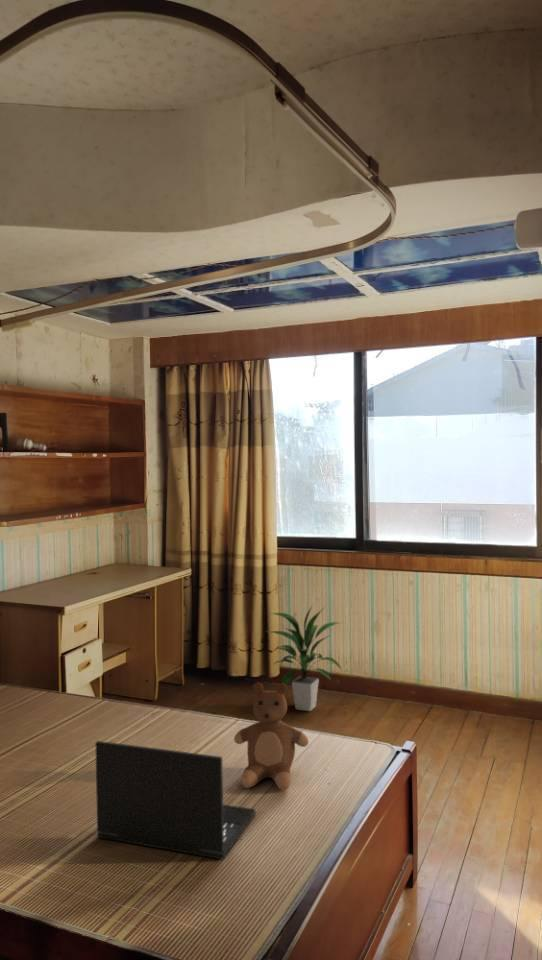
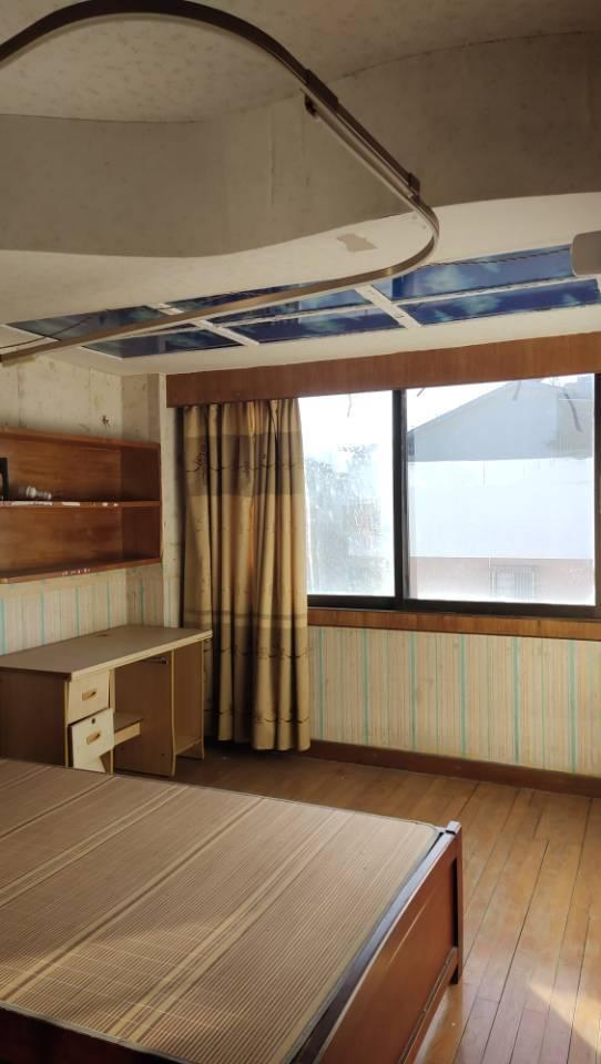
- indoor plant [264,604,345,712]
- teddy bear [233,681,309,791]
- laptop [94,740,257,861]
